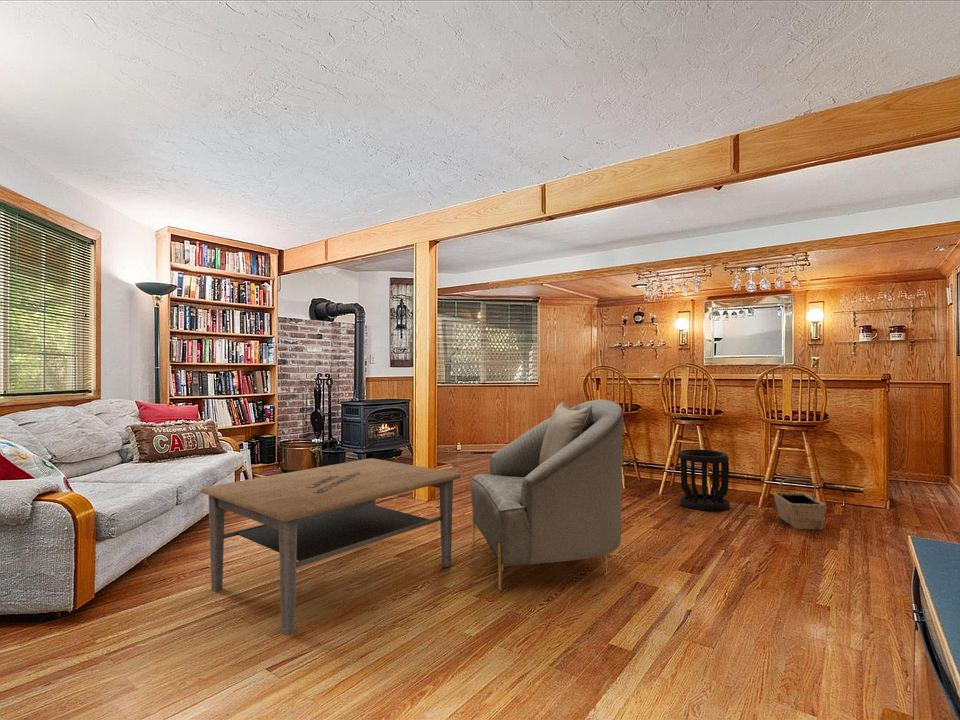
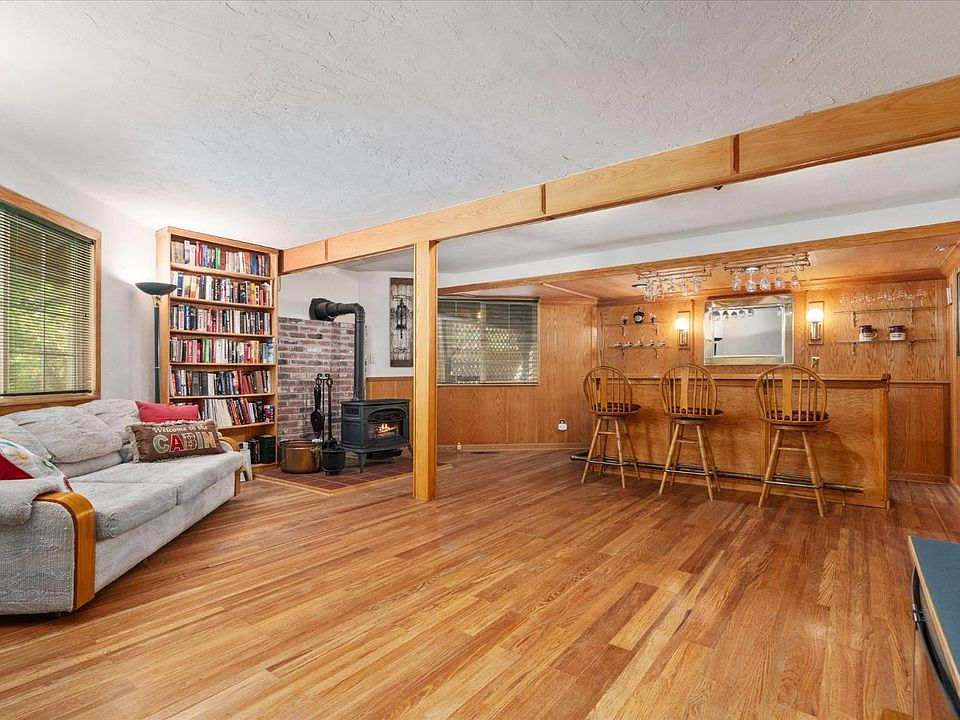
- coffee table [200,457,462,636]
- basket [772,478,827,531]
- armchair [470,399,624,594]
- wastebasket [676,448,731,512]
